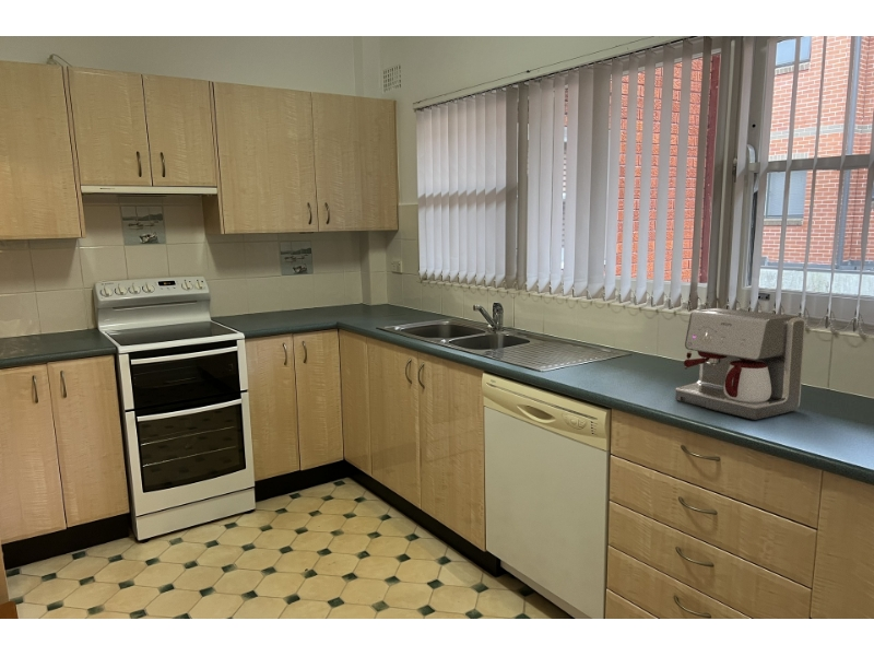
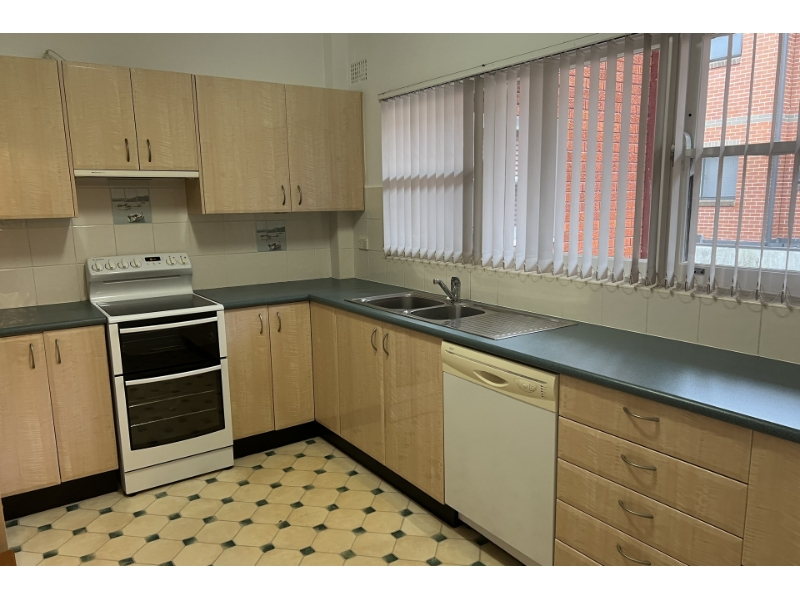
- coffee maker [674,307,806,421]
